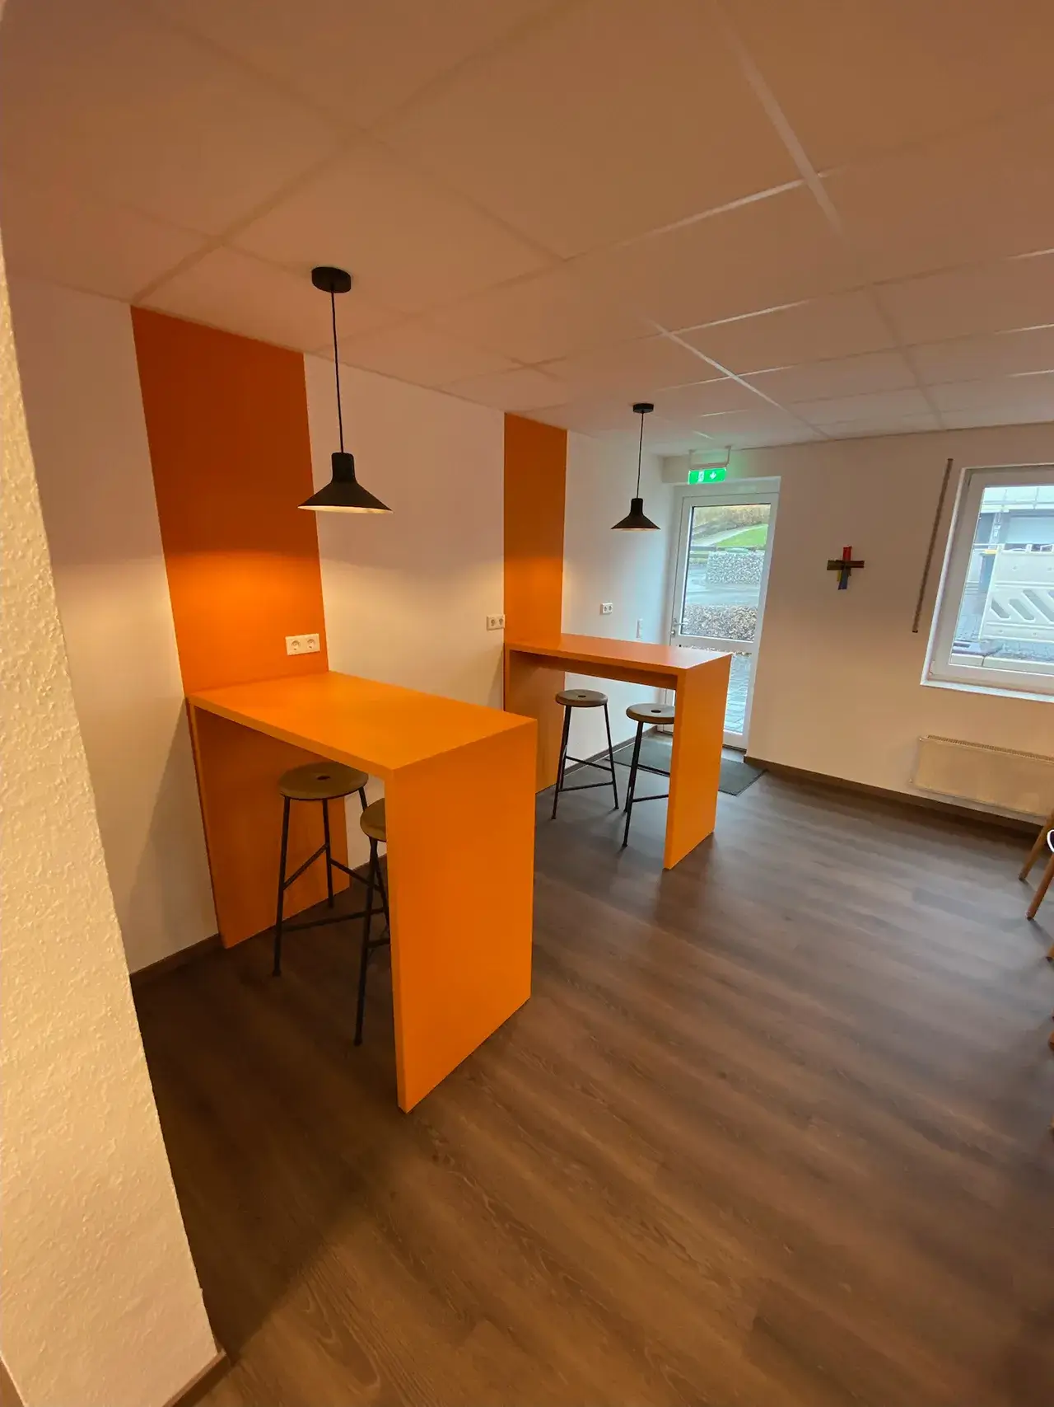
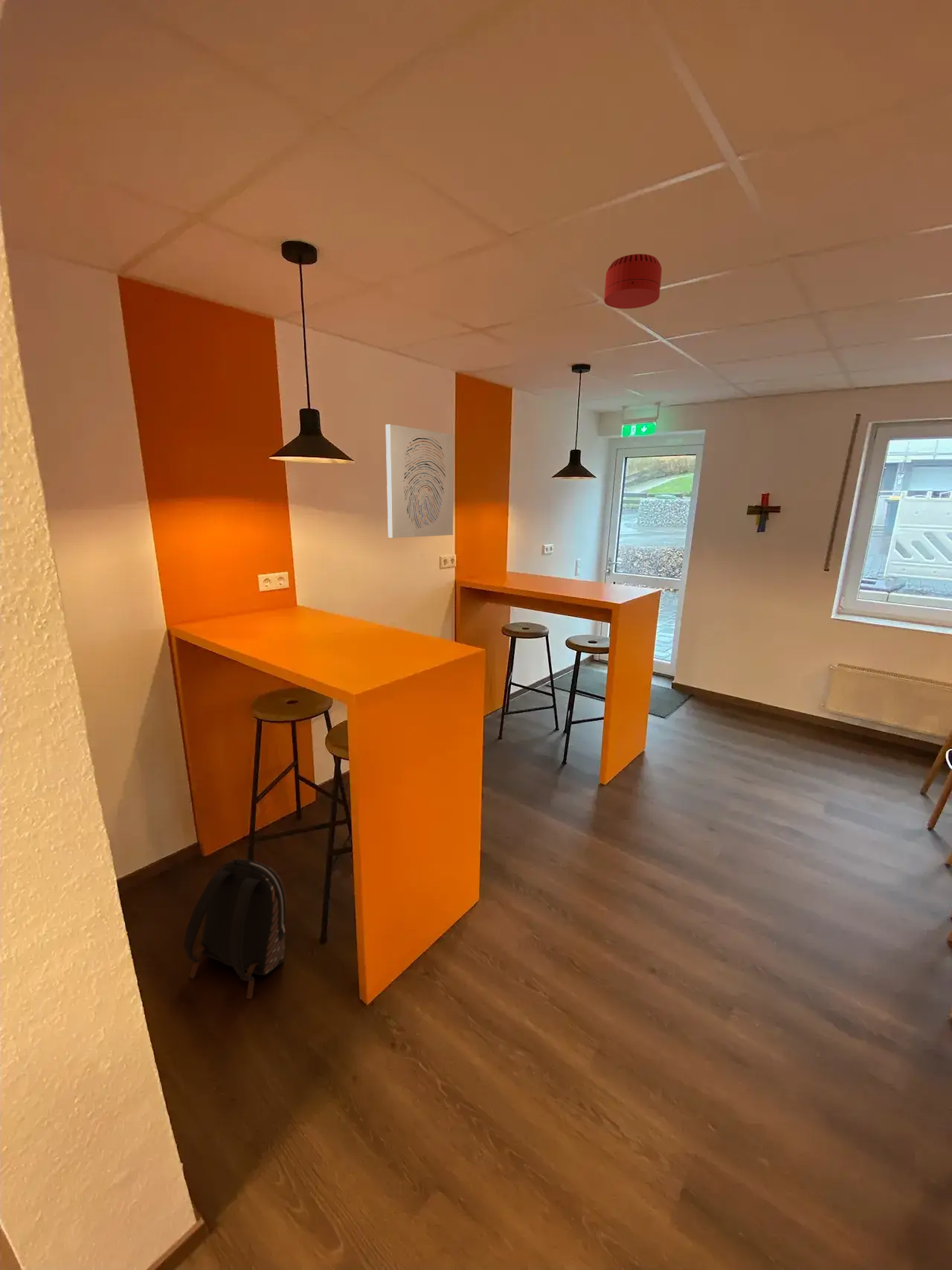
+ smoke detector [603,253,663,310]
+ wall art [385,423,454,539]
+ backpack [183,858,286,1000]
